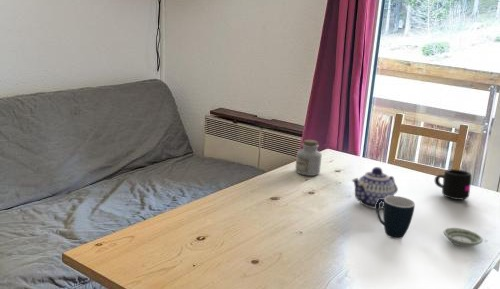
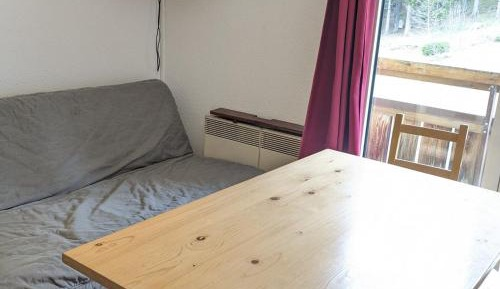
- jar [294,139,323,177]
- mug [434,168,473,201]
- mug [375,195,416,240]
- teapot [351,166,399,210]
- saucer [443,227,484,248]
